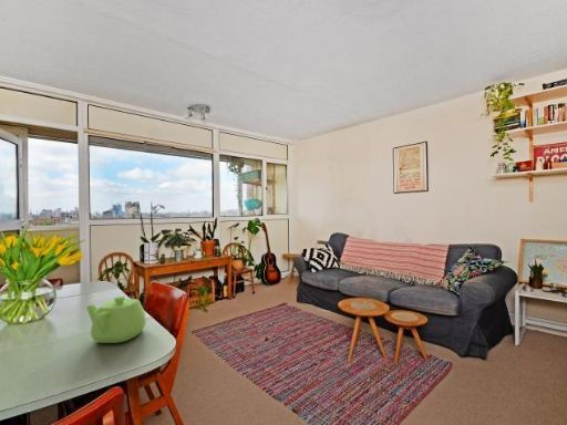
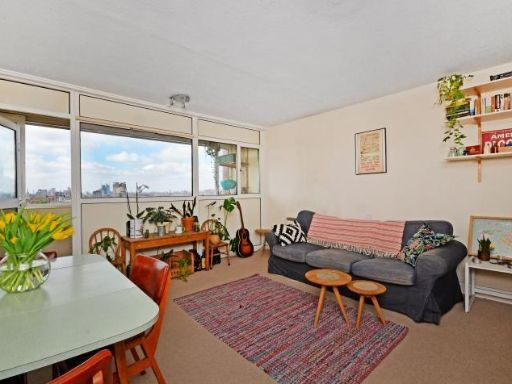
- teapot [85,296,147,344]
